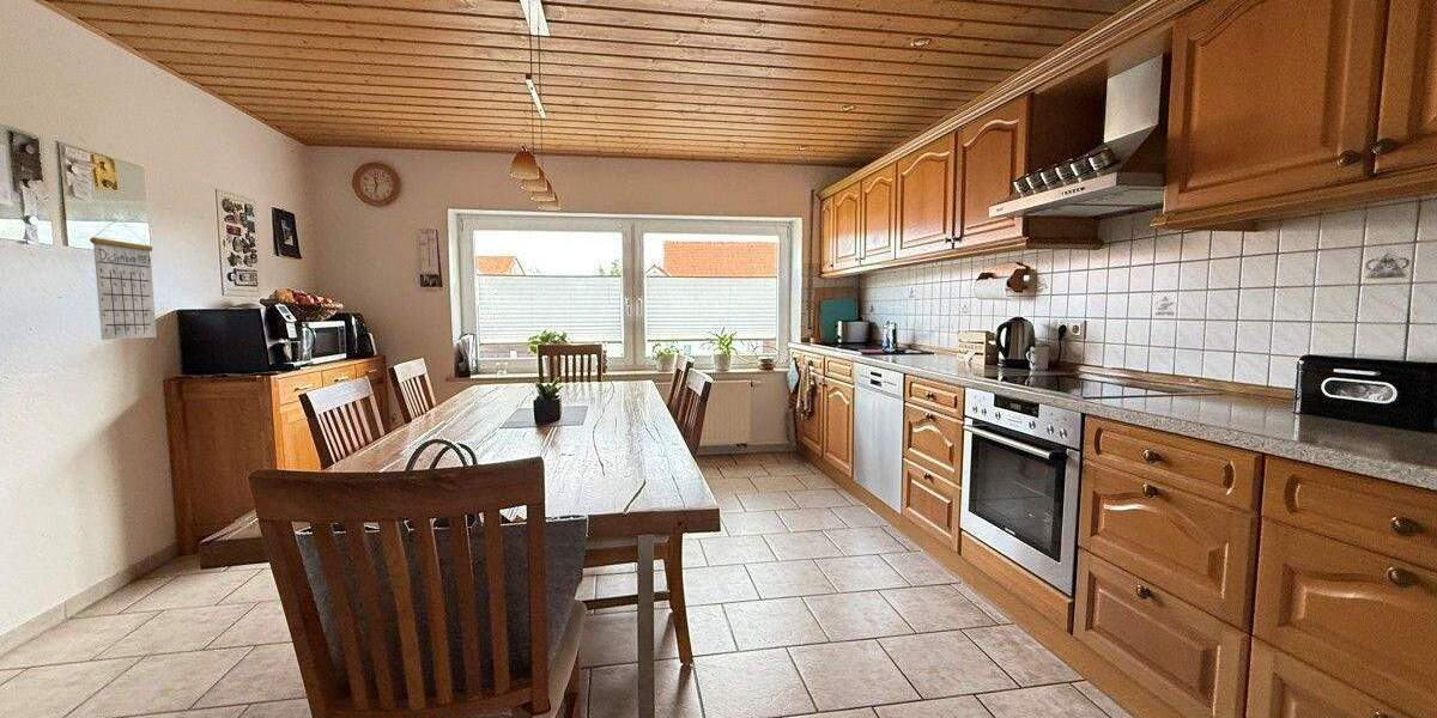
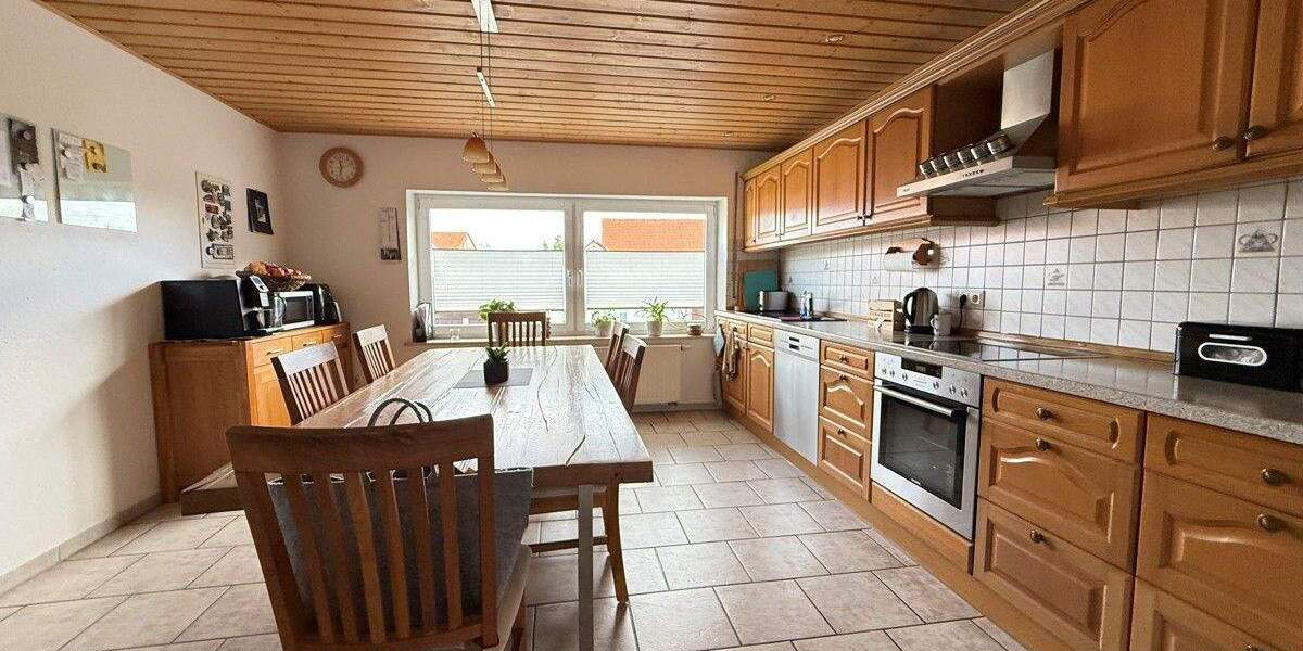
- calendar [89,218,158,341]
